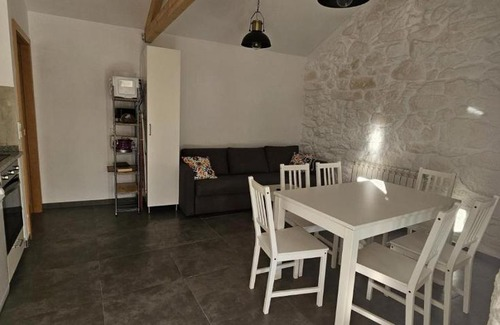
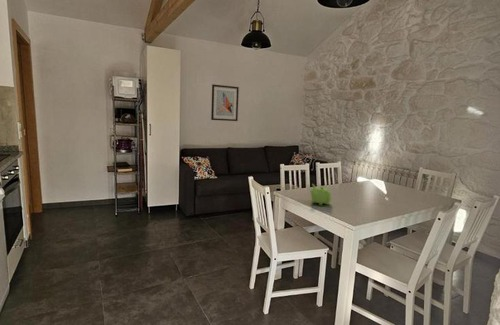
+ wall art [210,83,240,122]
+ teapot [309,183,333,206]
